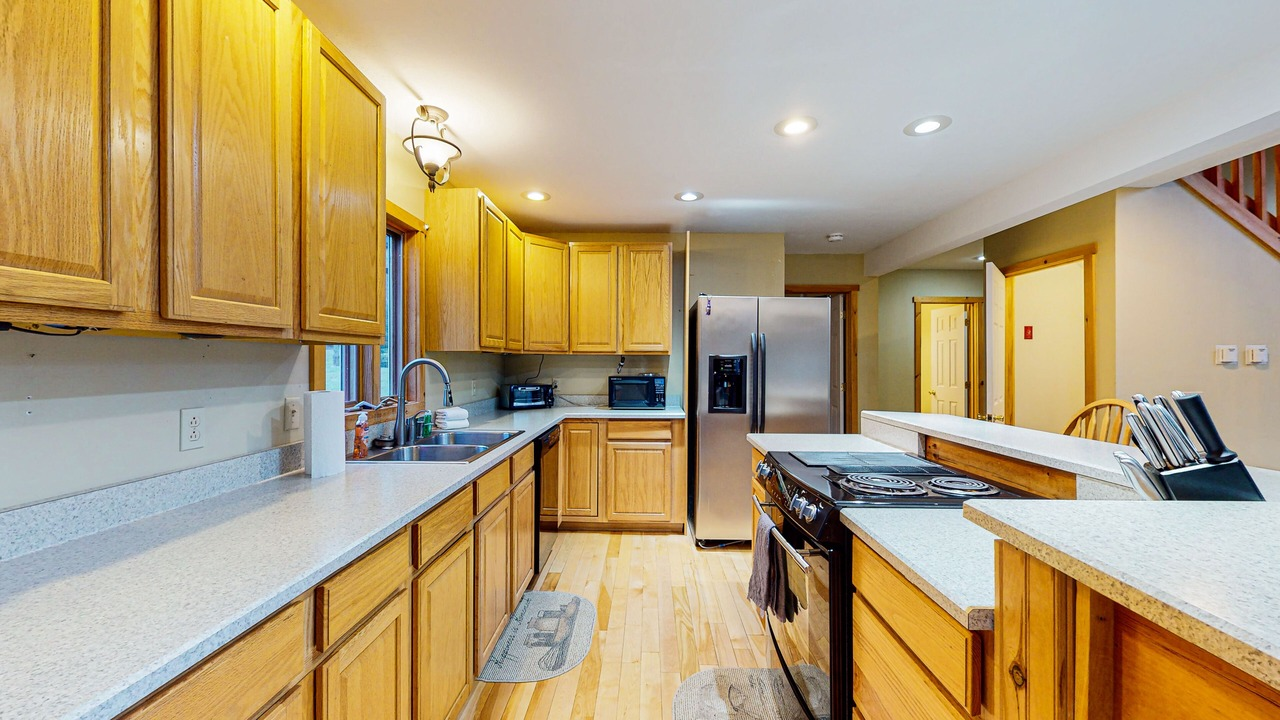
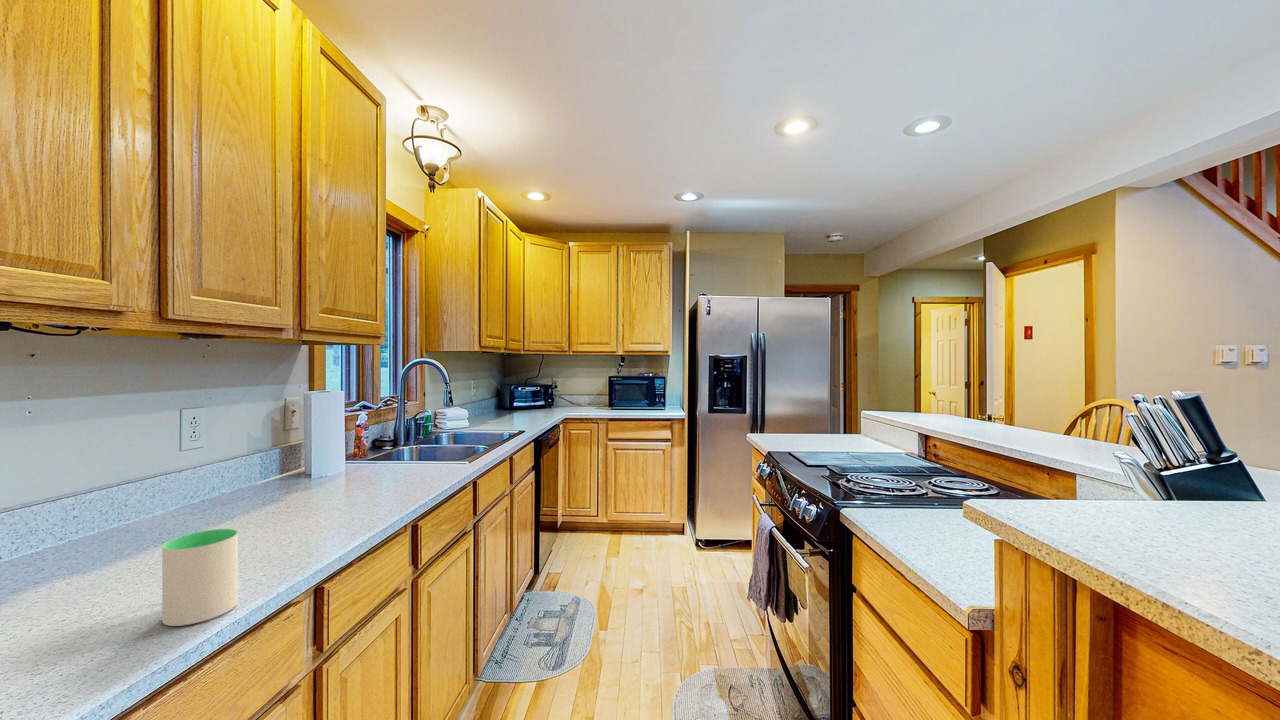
+ mug [161,528,239,627]
